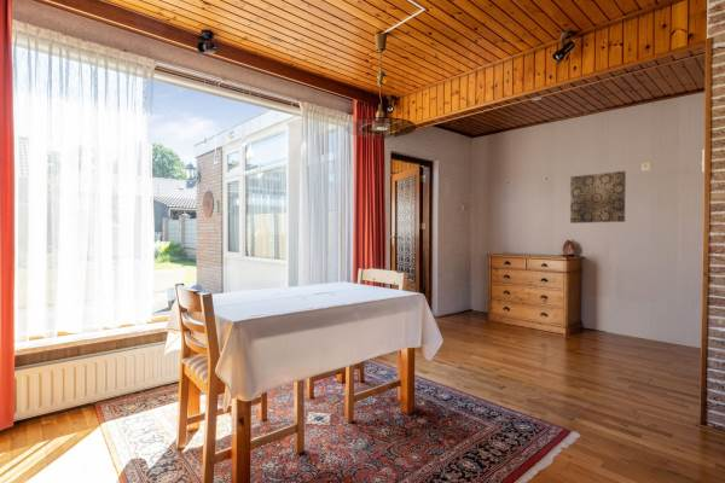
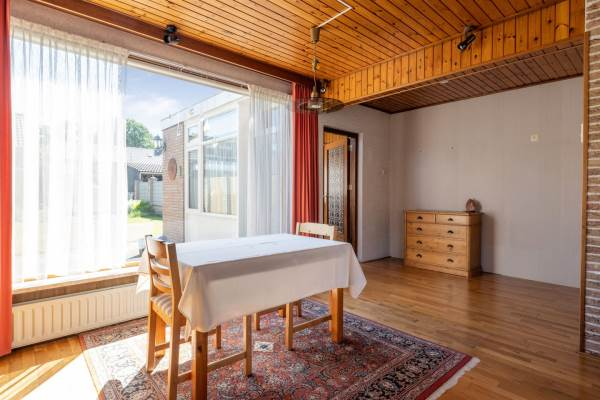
- wall art [569,170,627,225]
